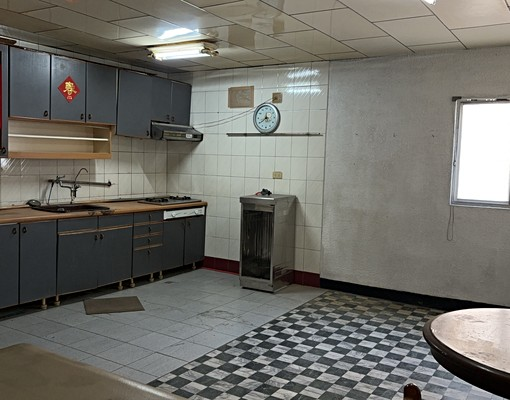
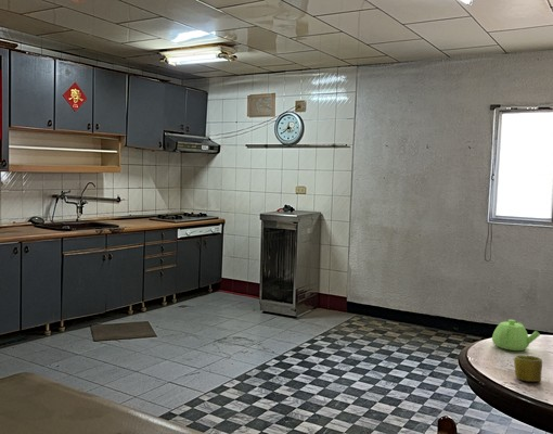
+ mug [513,354,543,383]
+ teapot [491,319,541,352]
